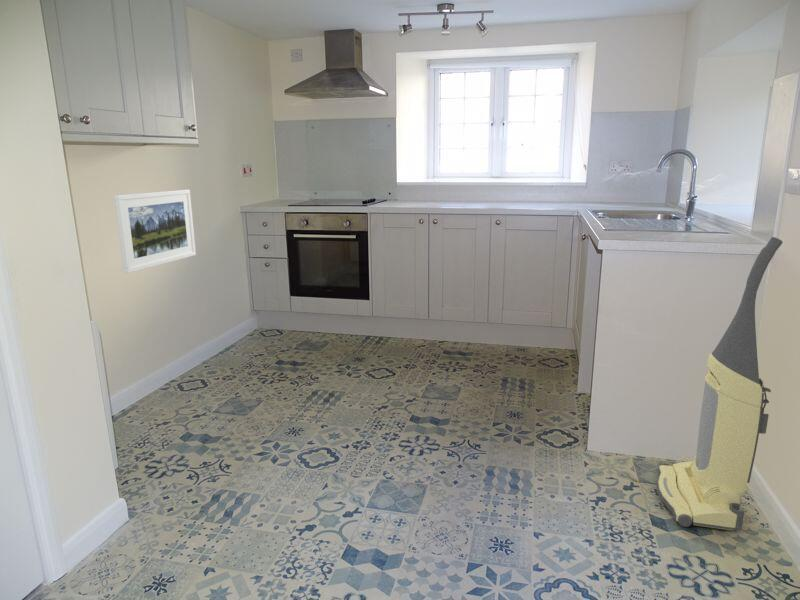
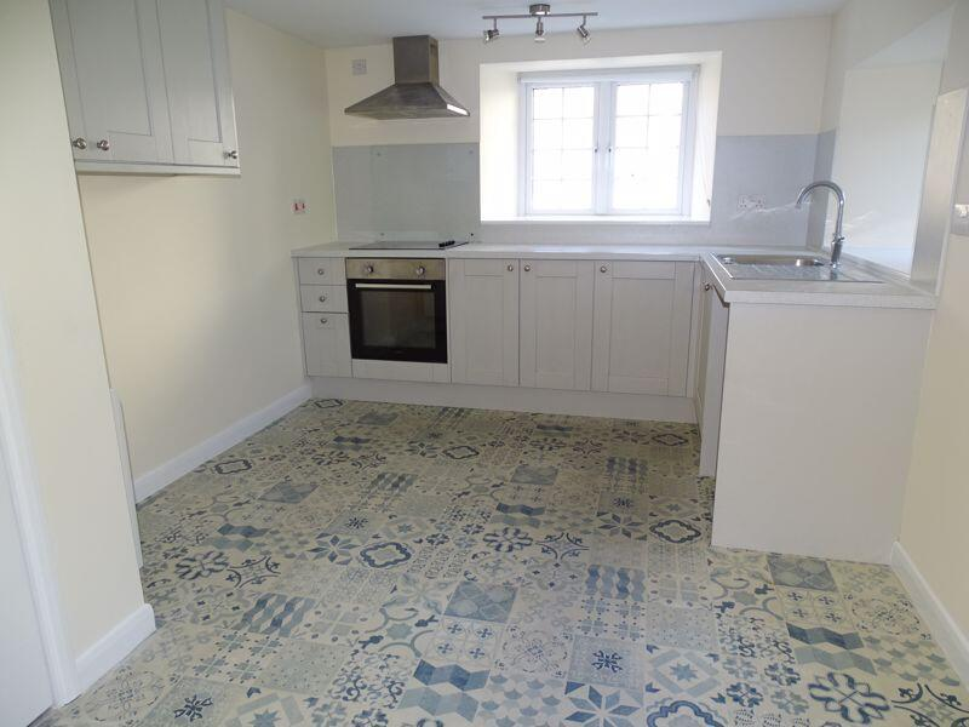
- vacuum cleaner [656,236,784,531]
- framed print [113,188,197,274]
